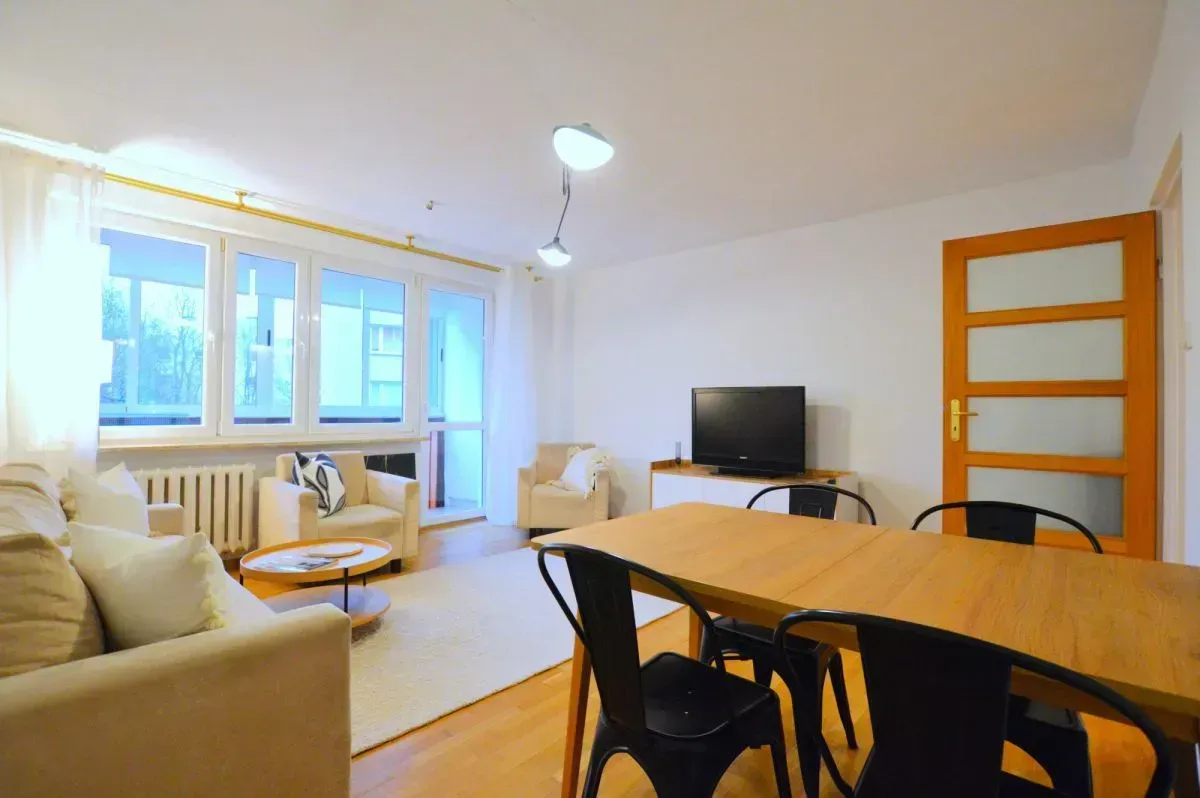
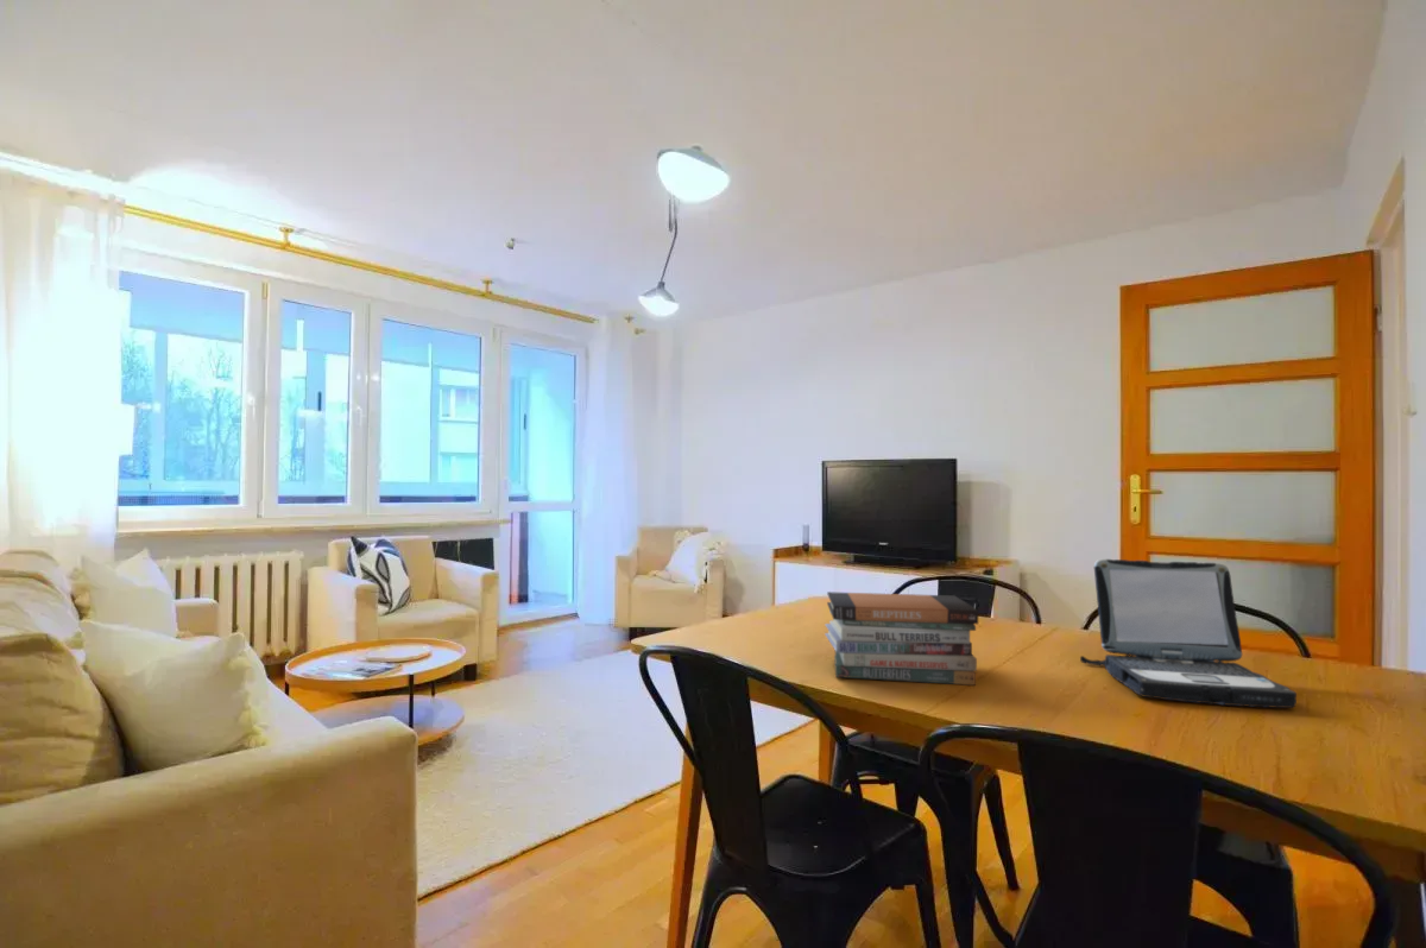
+ laptop [1079,558,1298,709]
+ book stack [824,590,979,687]
